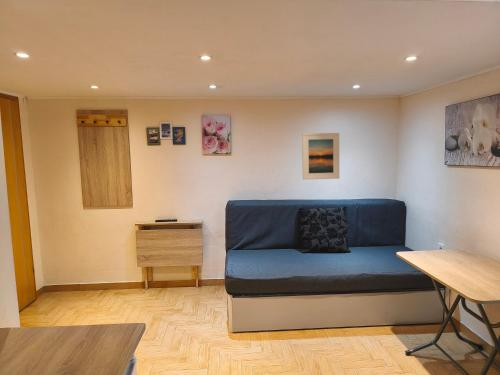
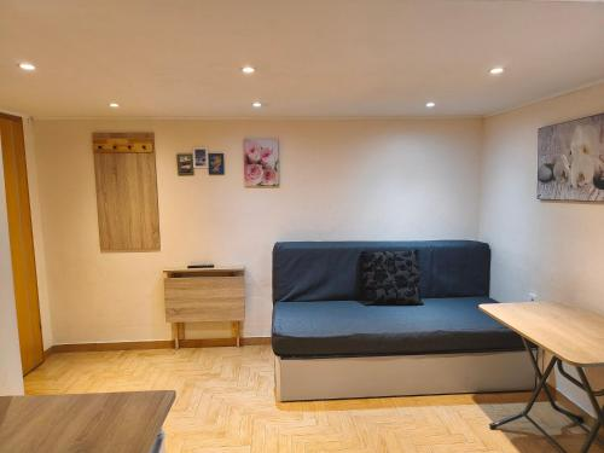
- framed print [301,132,340,180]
